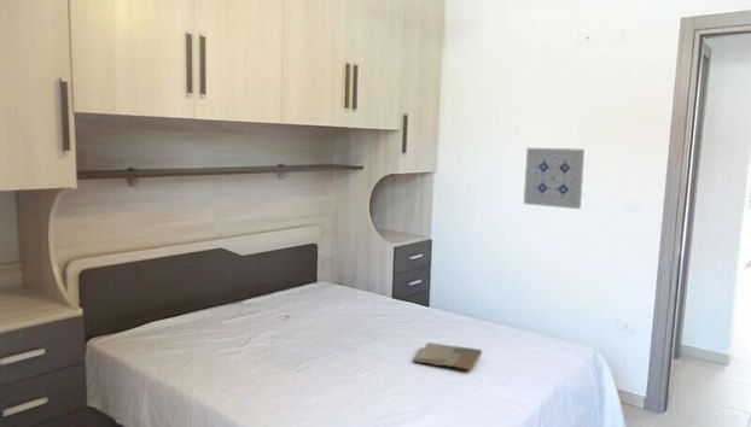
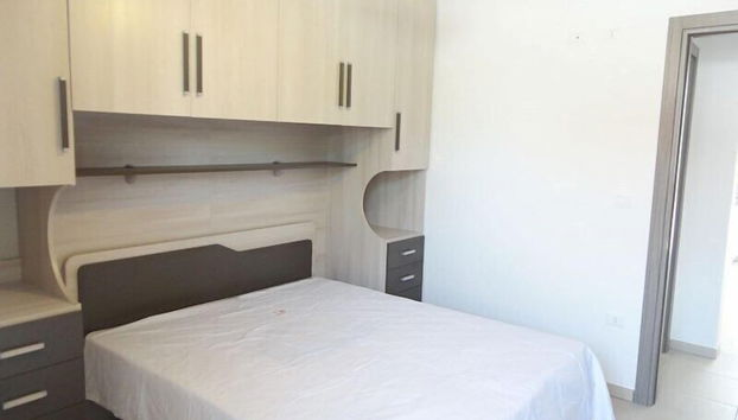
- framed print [413,341,483,372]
- wall art [523,147,588,210]
